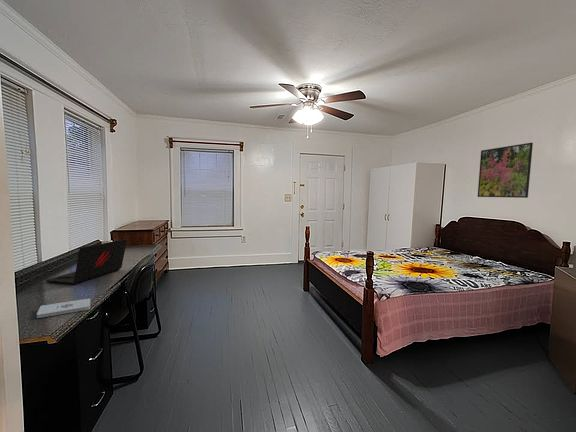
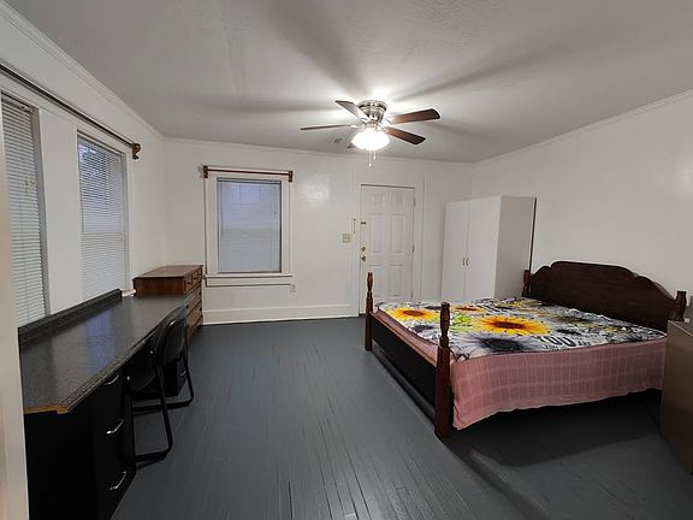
- notepad [36,297,92,319]
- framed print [477,142,534,199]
- laptop [44,238,128,285]
